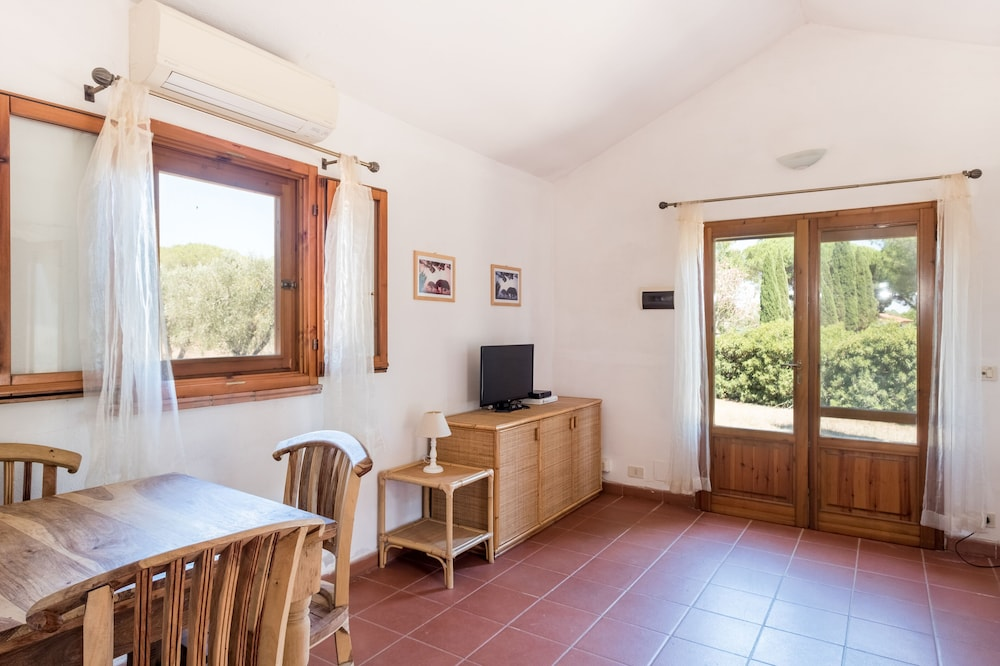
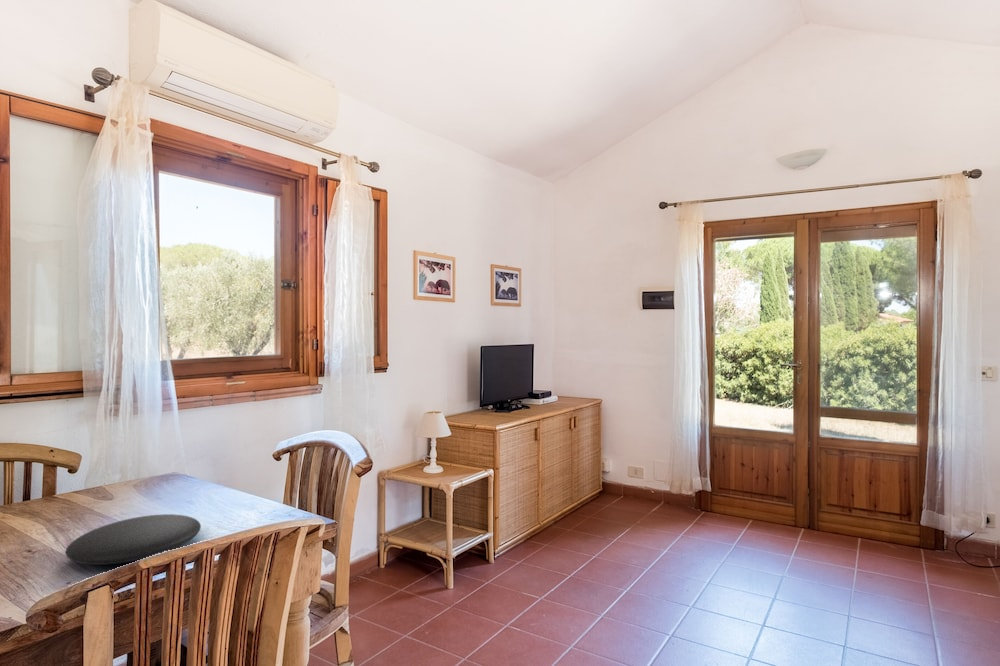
+ plate [65,513,202,566]
